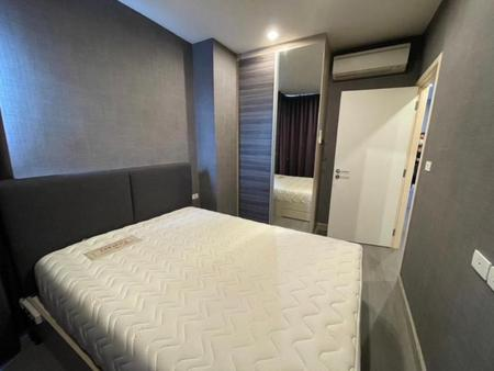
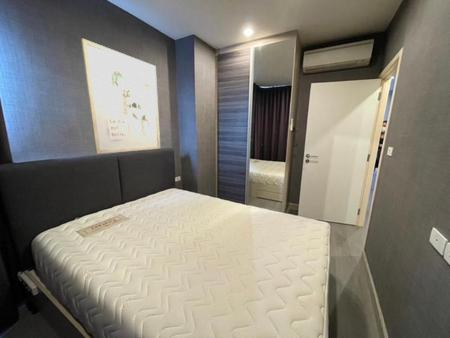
+ wall art [80,37,161,155]
